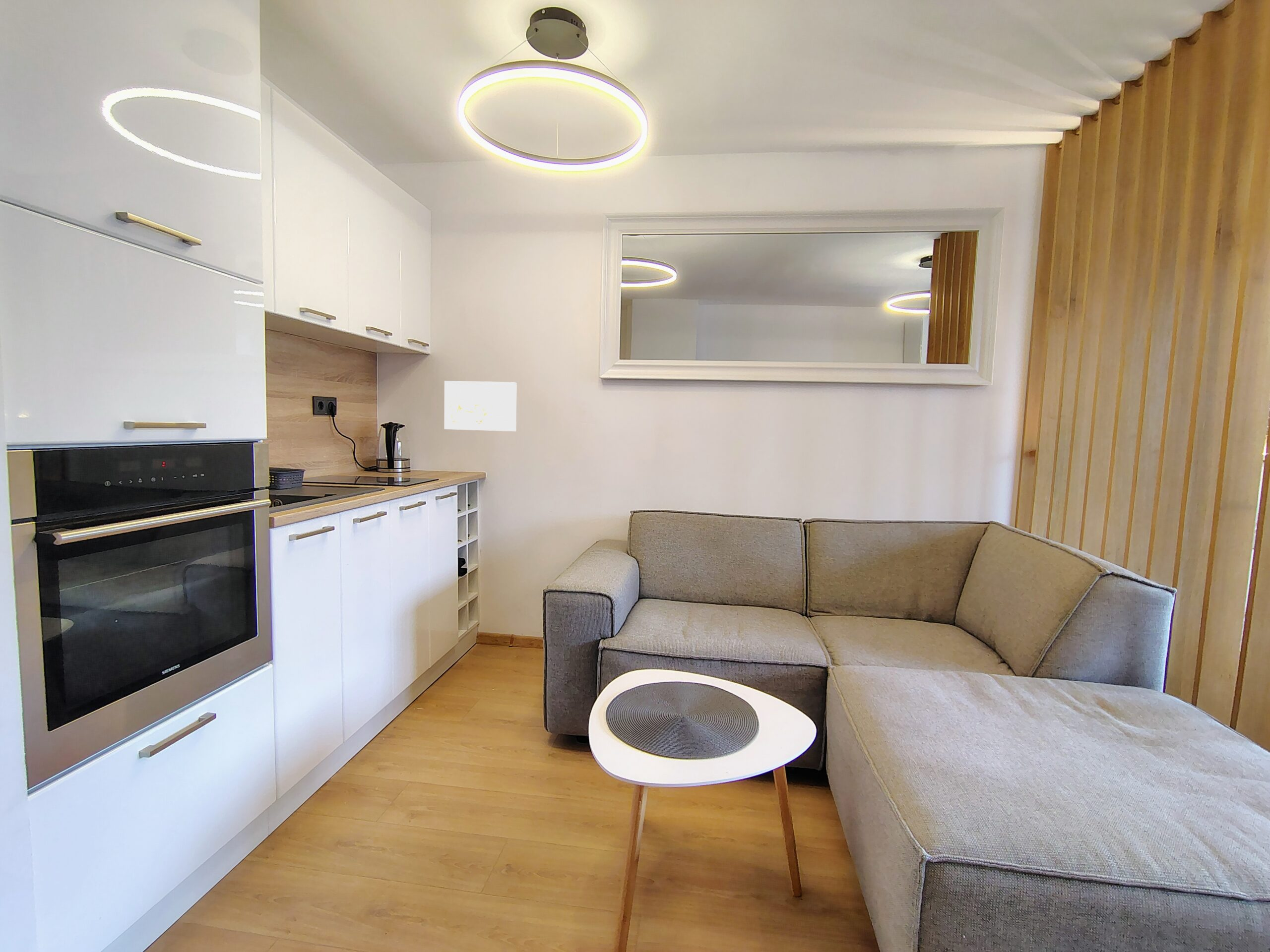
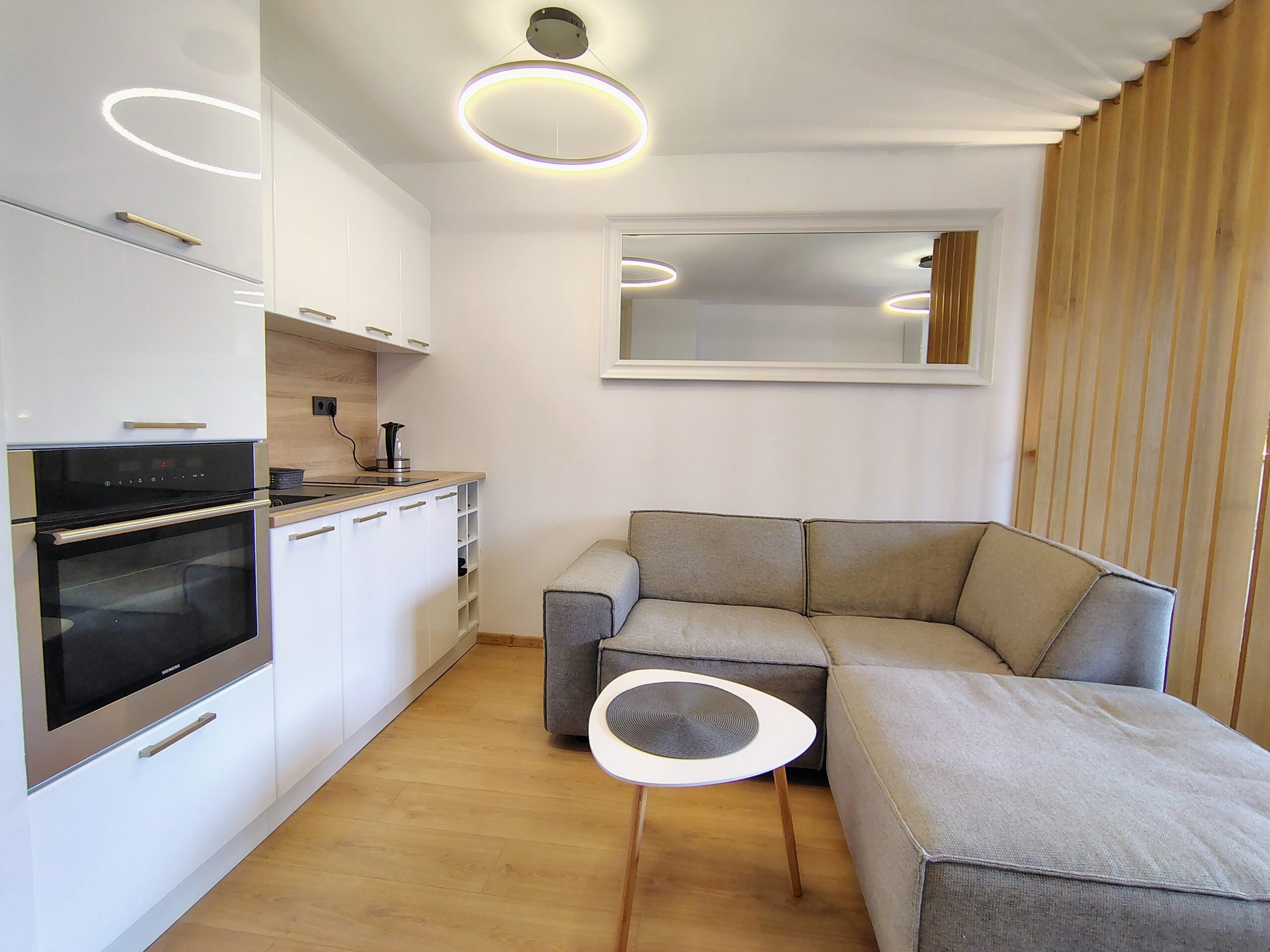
- wall art [444,380,517,432]
